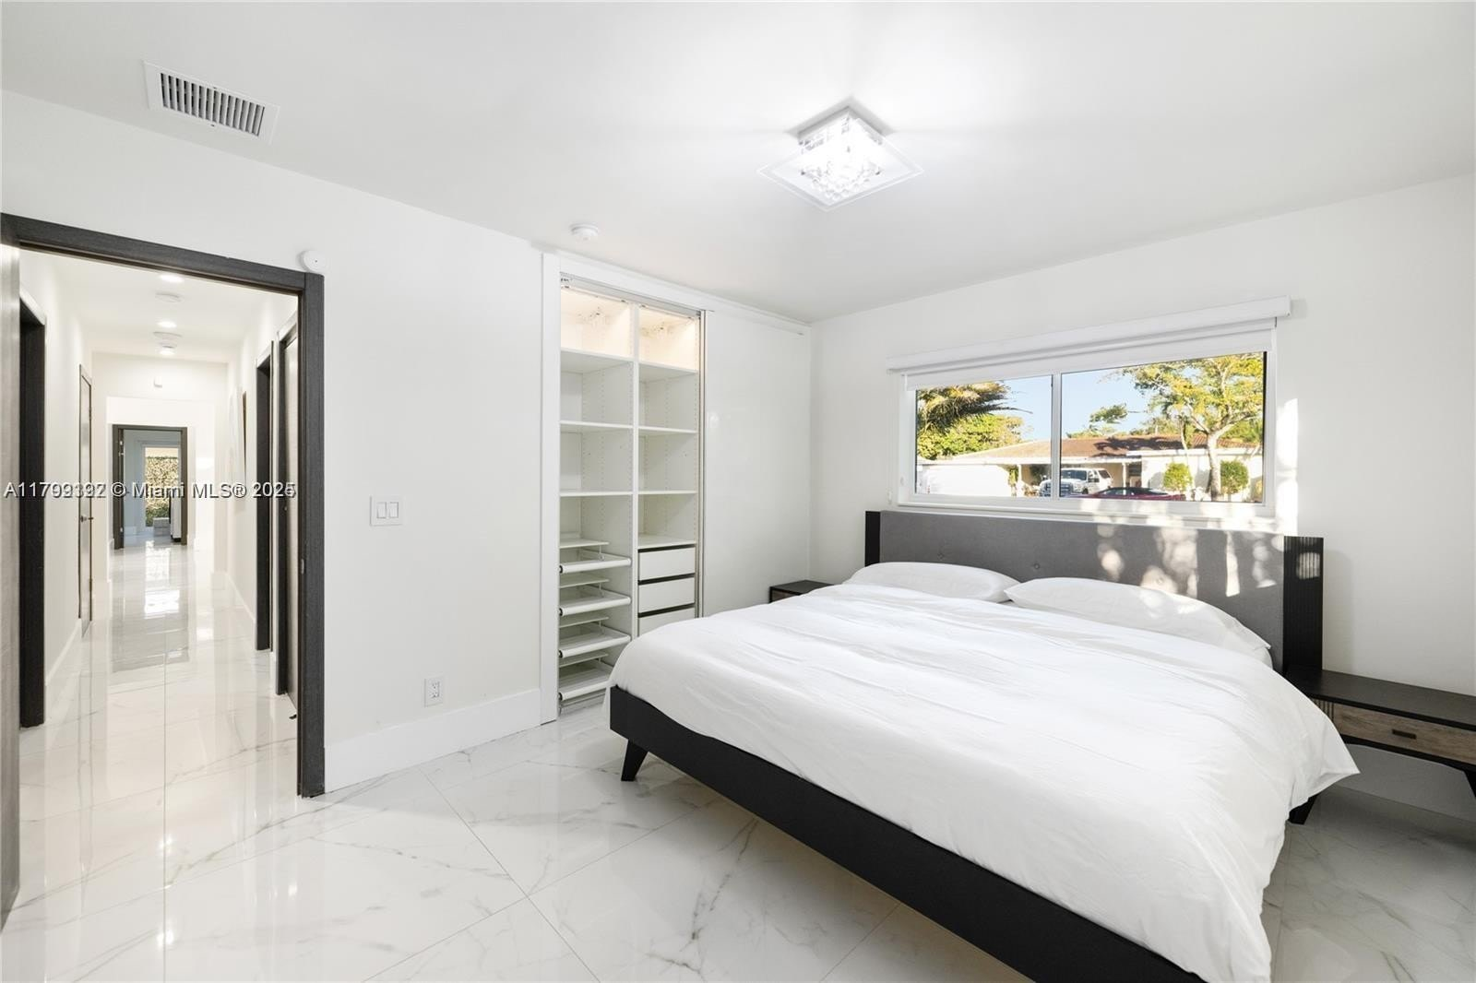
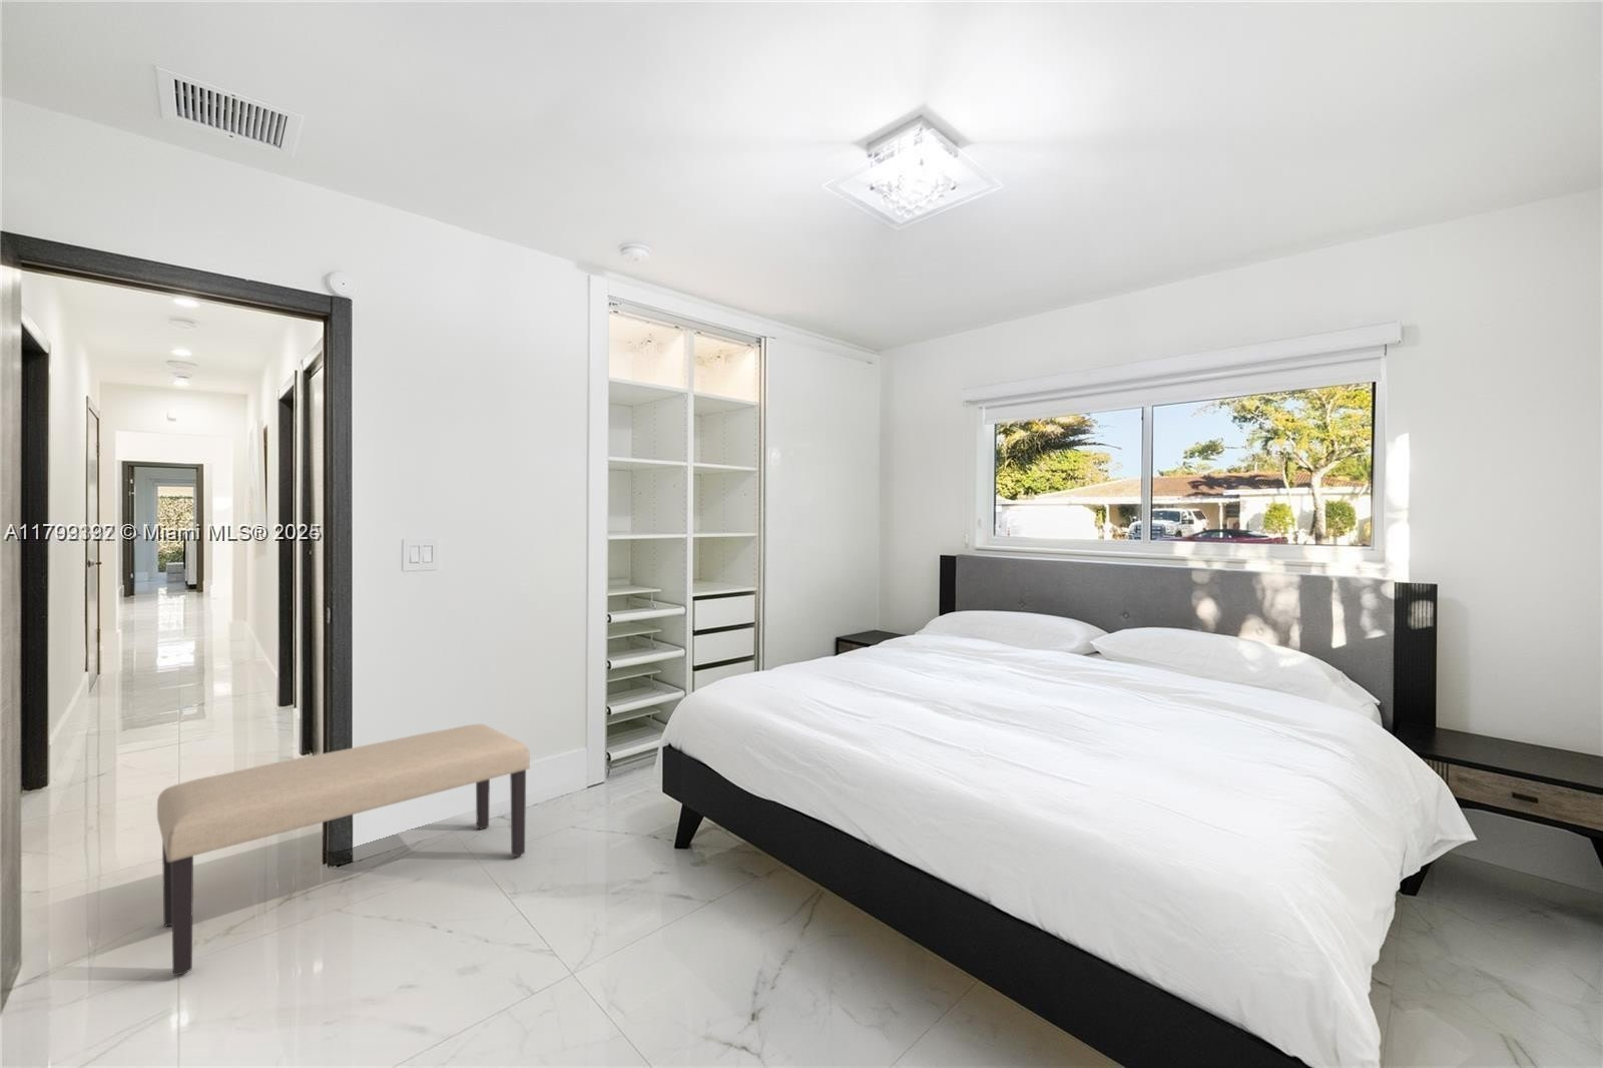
+ bench [156,724,532,977]
